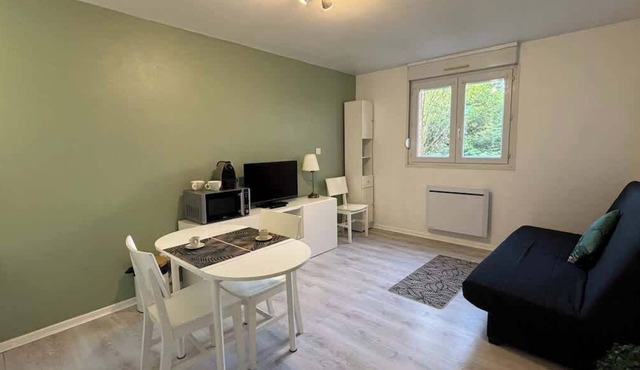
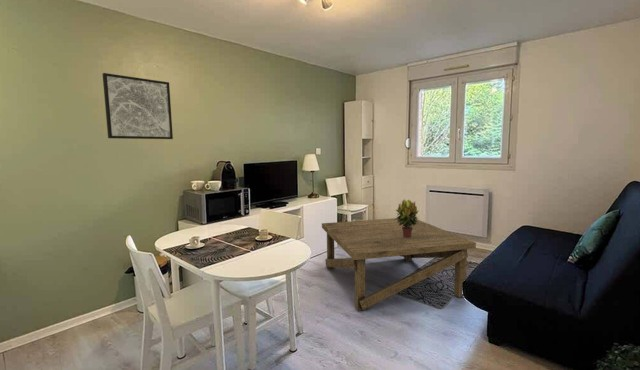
+ potted plant [394,198,420,238]
+ wall art [102,72,174,140]
+ coffee table [321,217,477,312]
